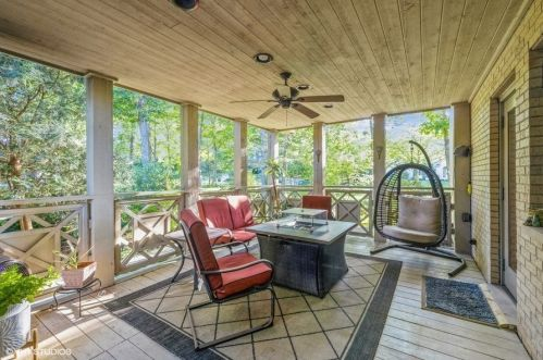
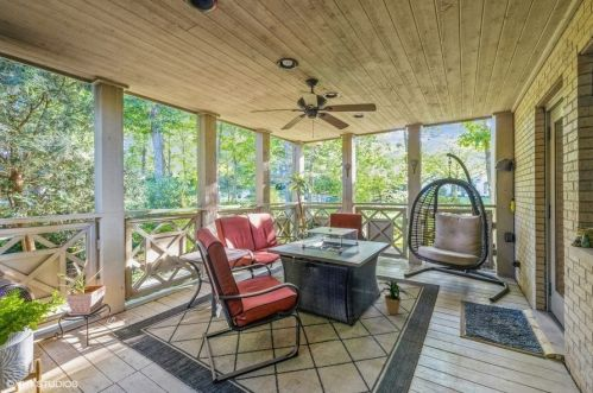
+ potted plant [377,280,410,316]
